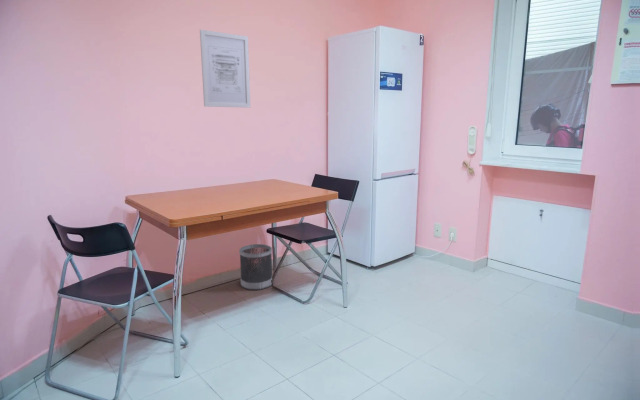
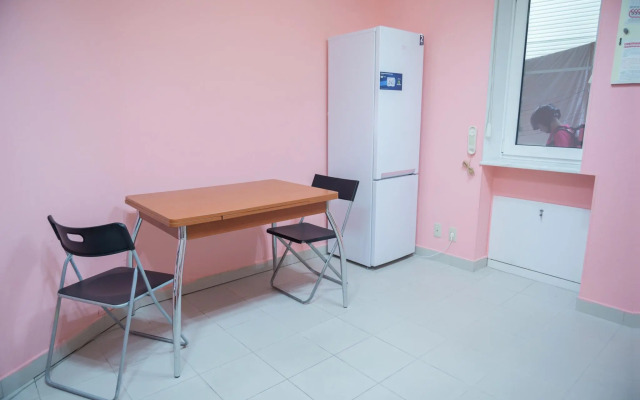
- wall art [199,29,252,109]
- wastebasket [238,243,274,291]
